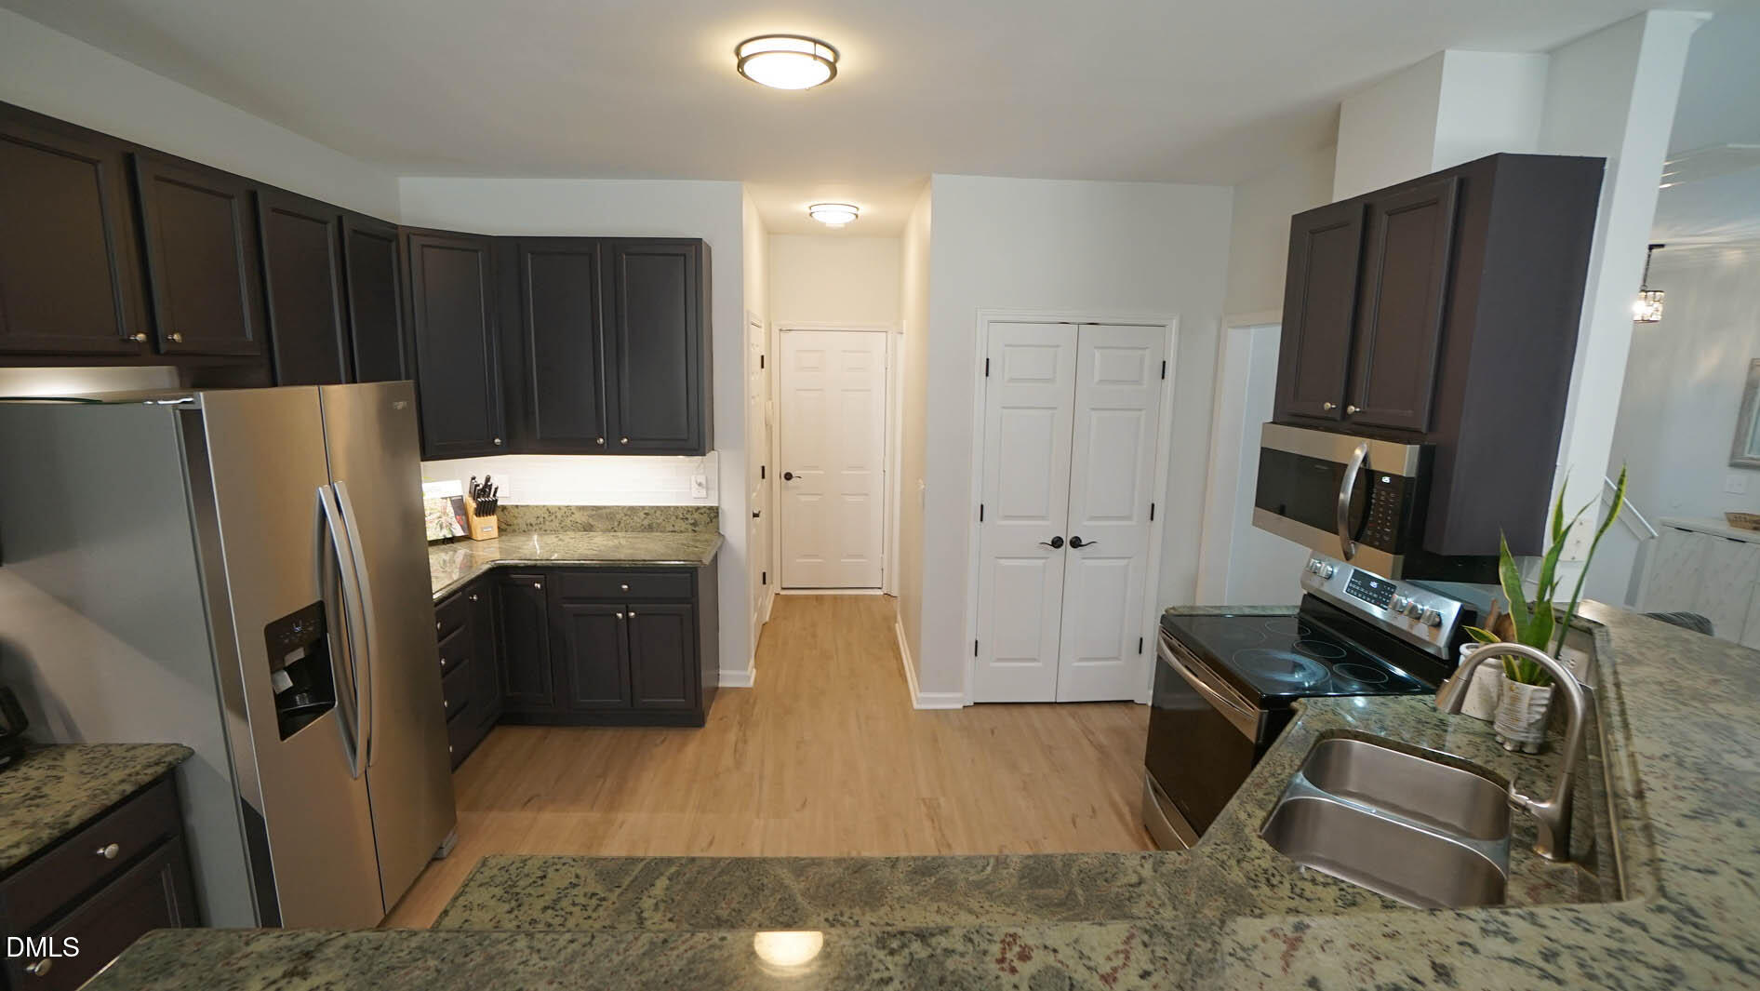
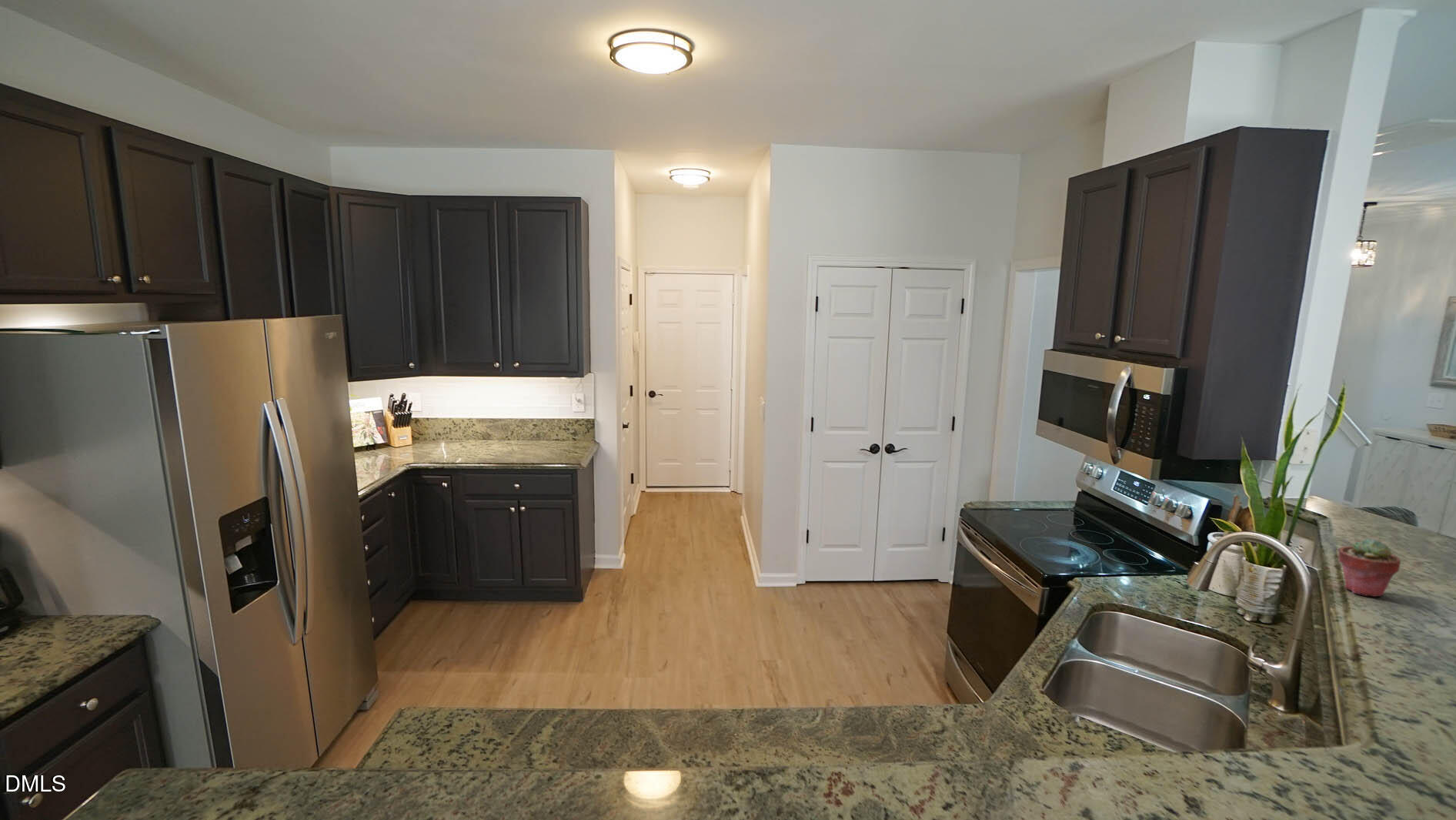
+ potted succulent [1337,537,1401,597]
